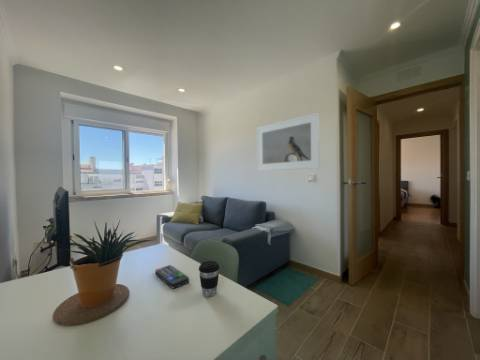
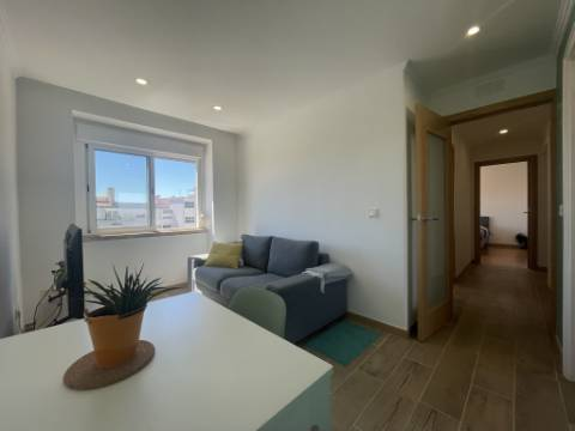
- remote control [154,264,190,289]
- coffee cup [198,260,220,298]
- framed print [256,112,321,172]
